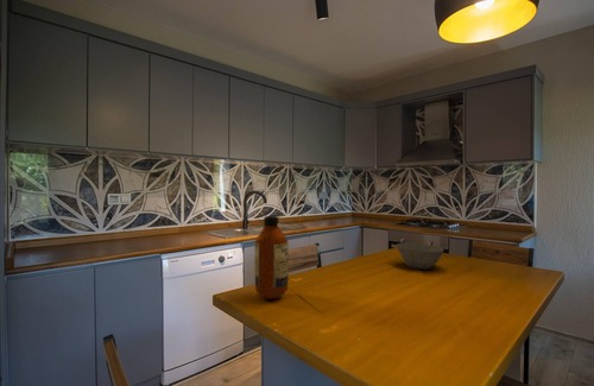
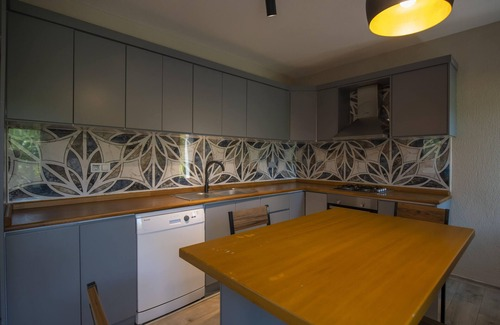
- bottle [253,215,290,300]
- bowl [396,241,446,271]
